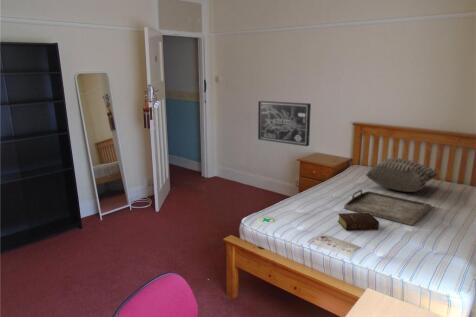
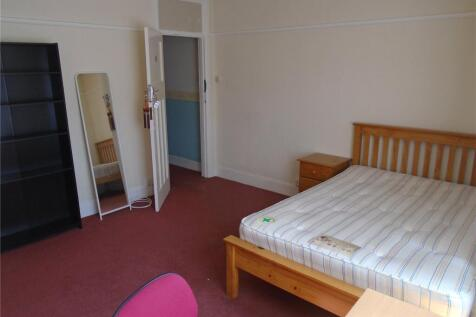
- bible [337,212,380,231]
- cushion [364,157,439,193]
- wall art [257,100,312,147]
- serving tray [343,189,432,226]
